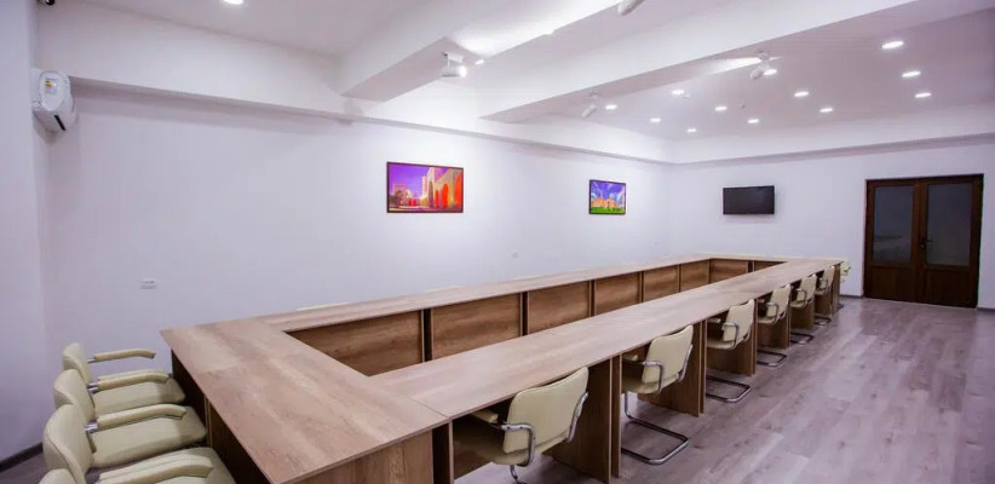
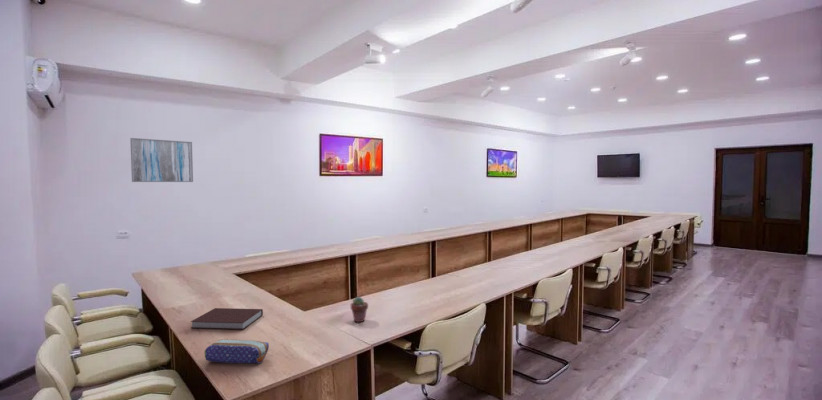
+ notebook [190,307,264,330]
+ potted succulent [350,296,369,323]
+ wall art [129,137,194,183]
+ pencil case [204,338,270,365]
